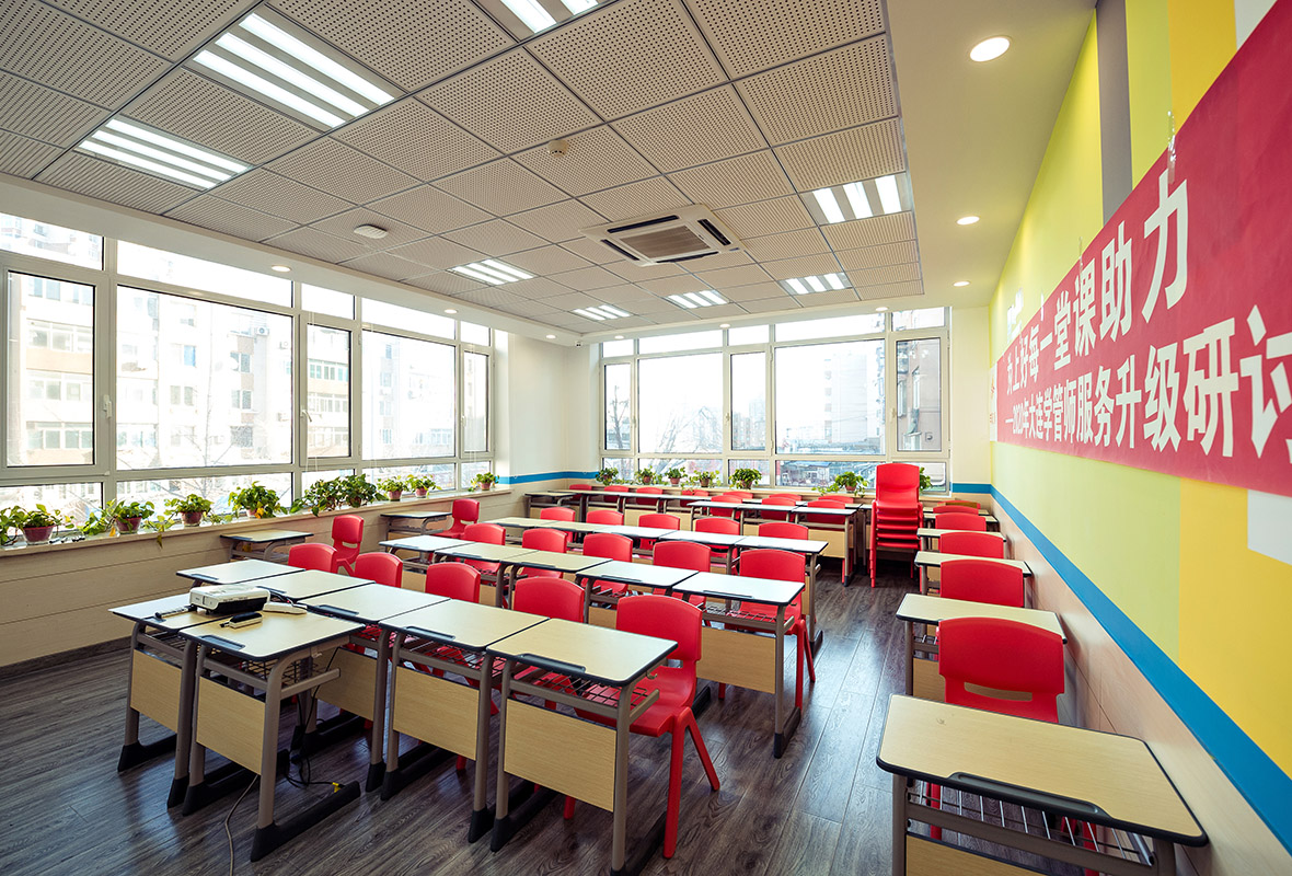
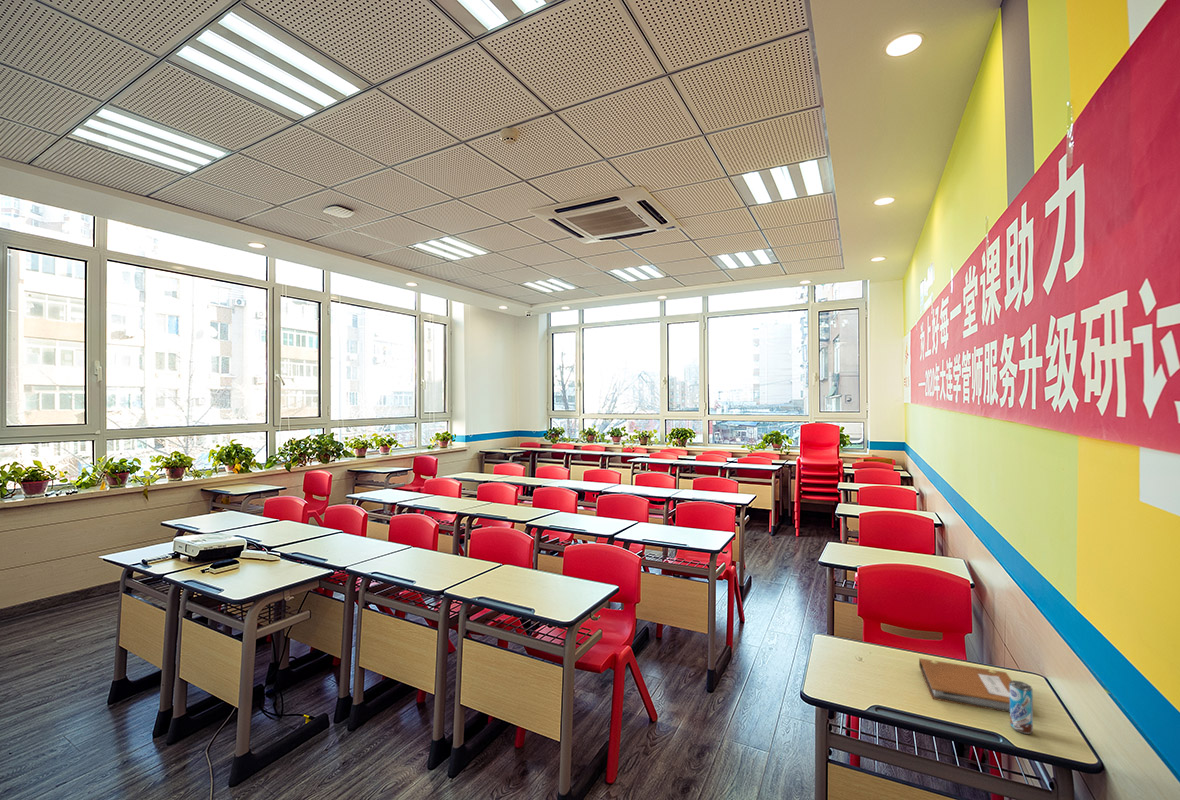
+ notebook [918,657,1013,713]
+ beverage can [1009,679,1034,735]
